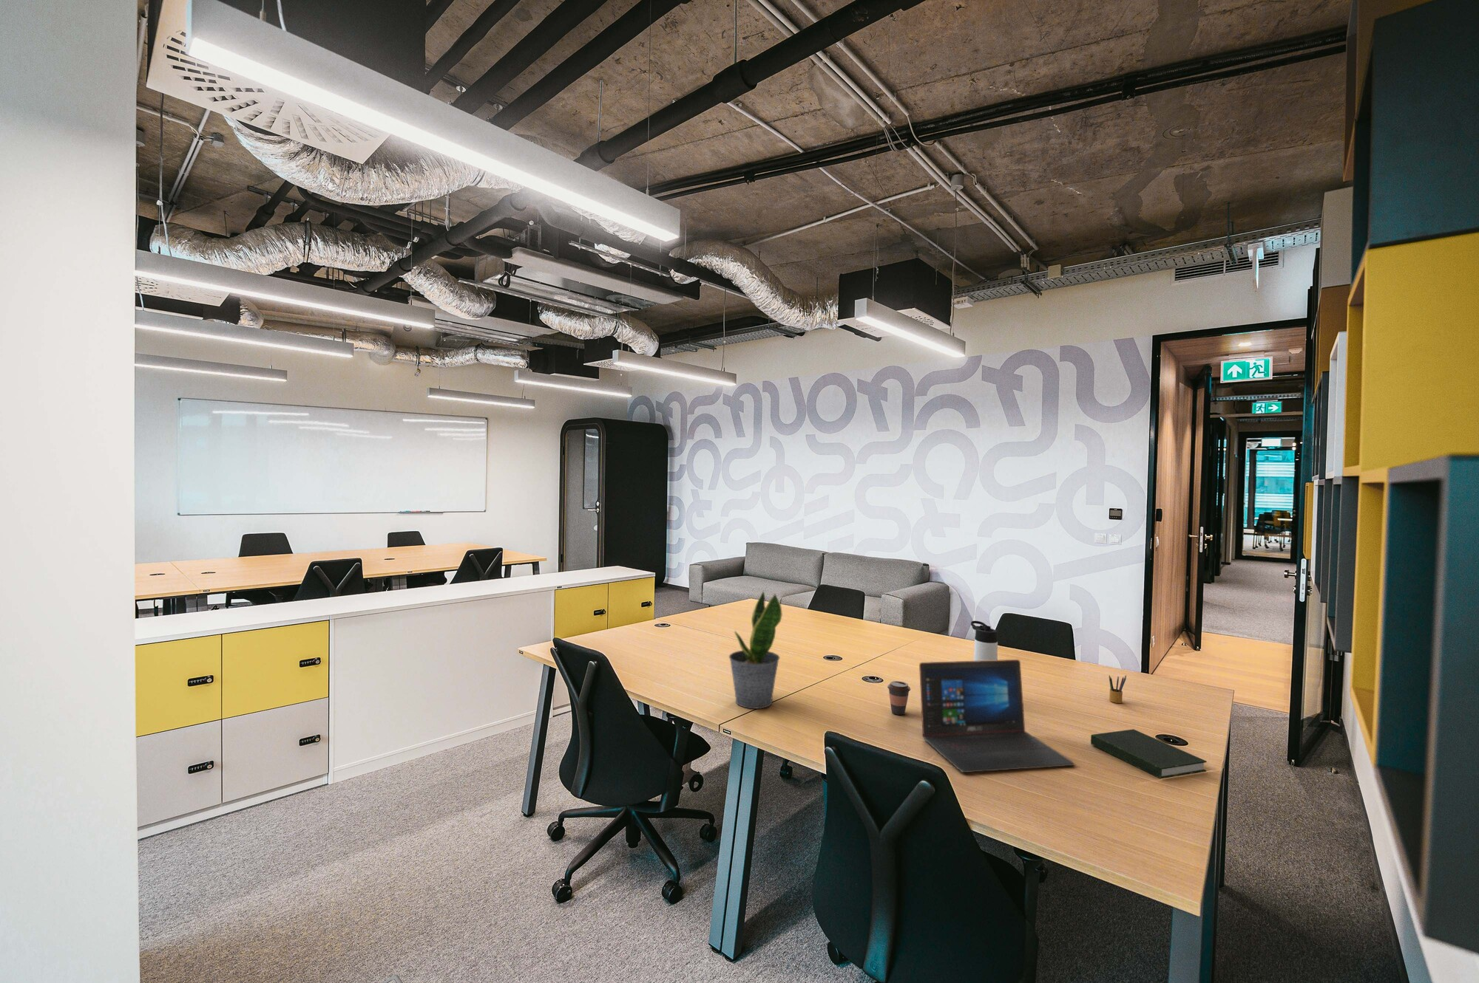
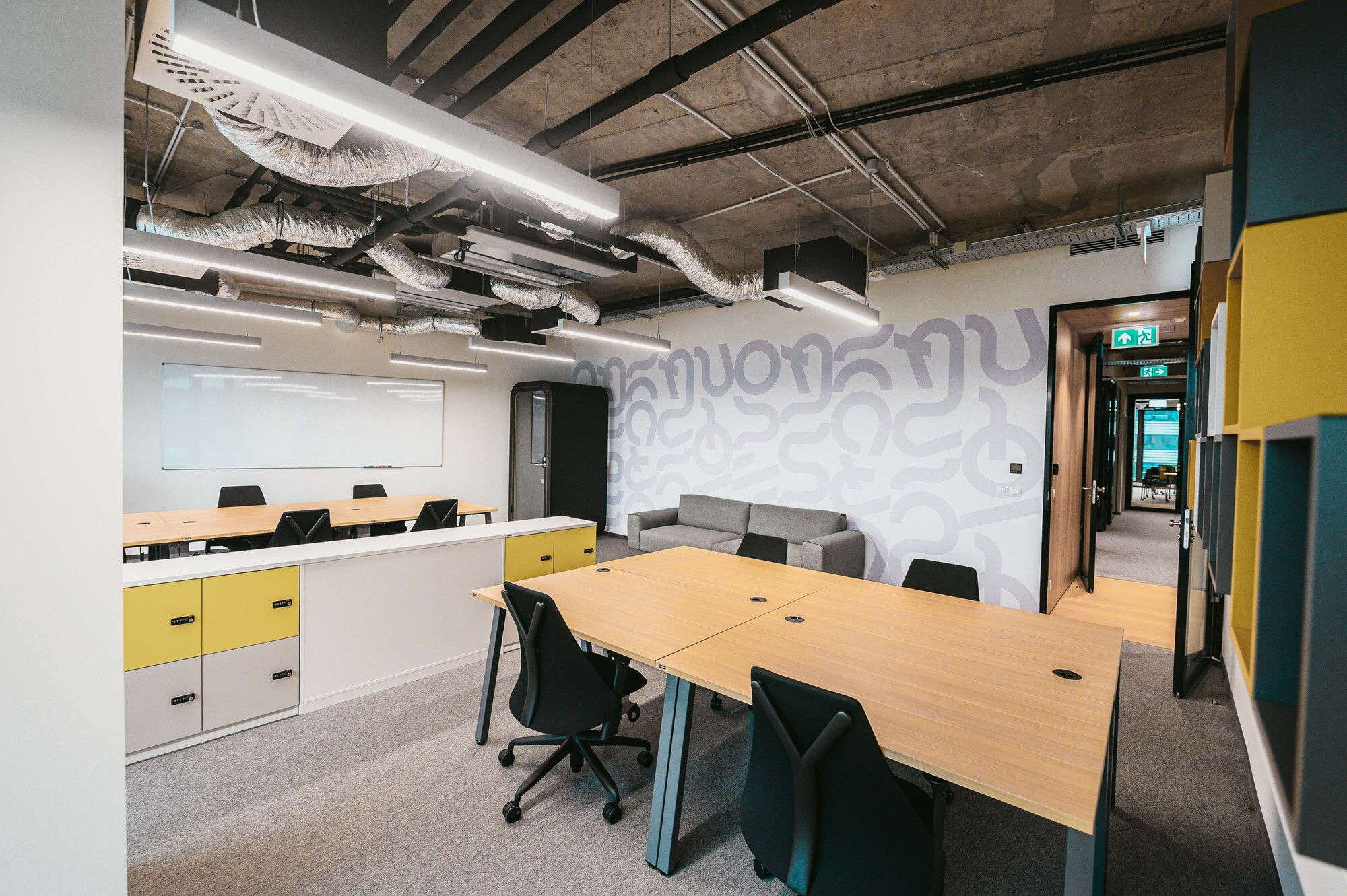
- laptop [918,658,1075,773]
- thermos bottle [971,620,998,660]
- potted plant [728,591,783,710]
- book [1090,728,1208,780]
- coffee cup [887,680,911,715]
- pencil box [1109,675,1127,704]
